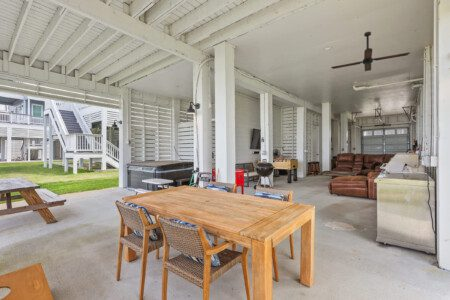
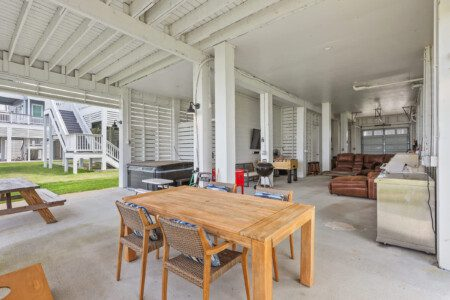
- ceiling fan [330,31,411,72]
